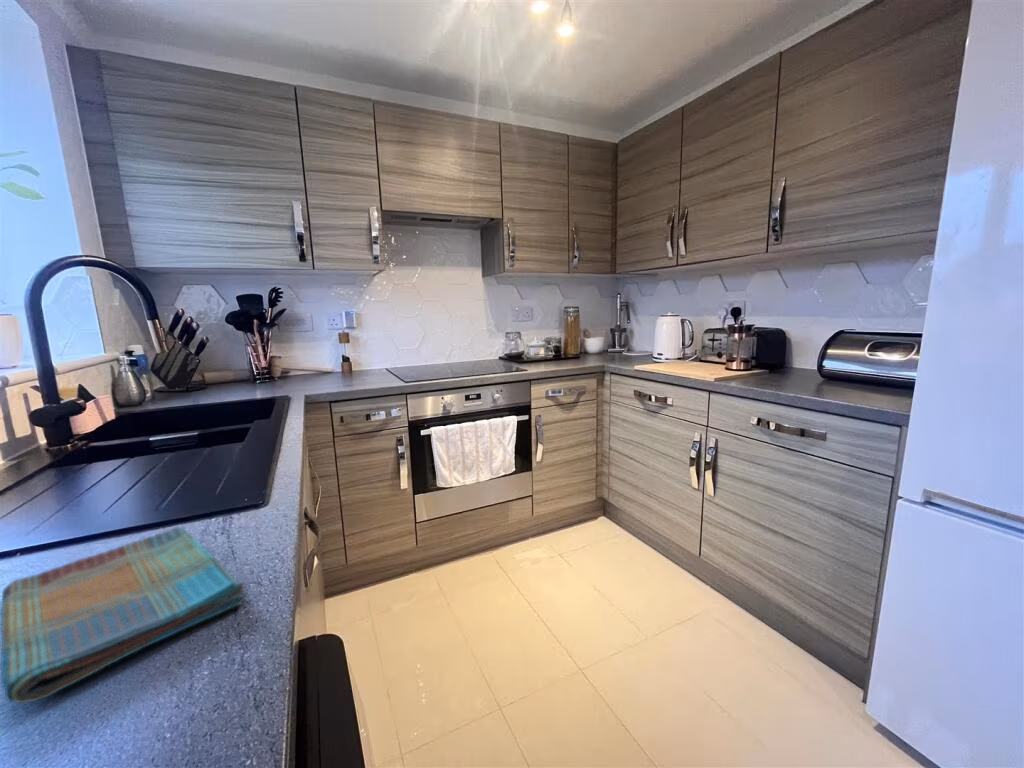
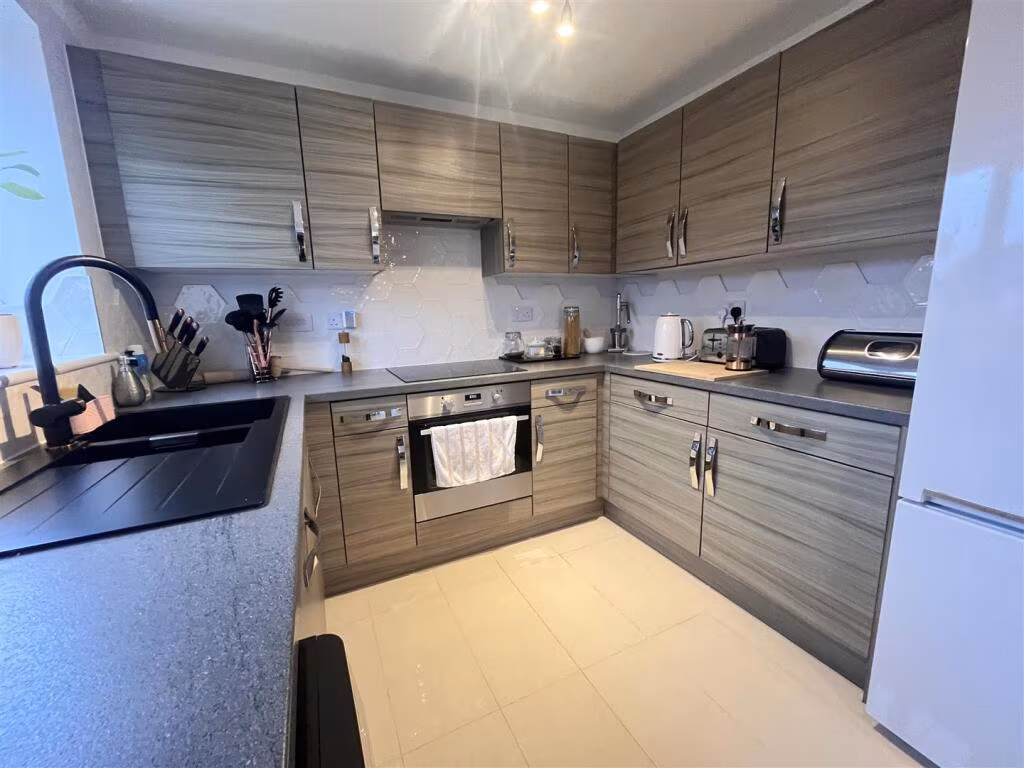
- dish towel [0,525,248,704]
